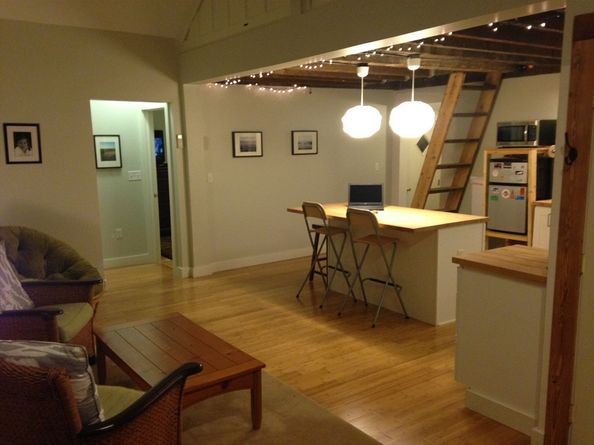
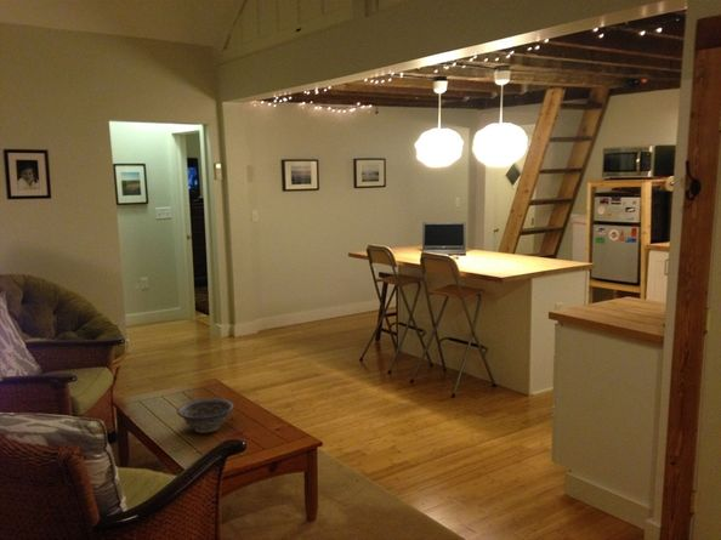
+ decorative bowl [176,397,235,434]
